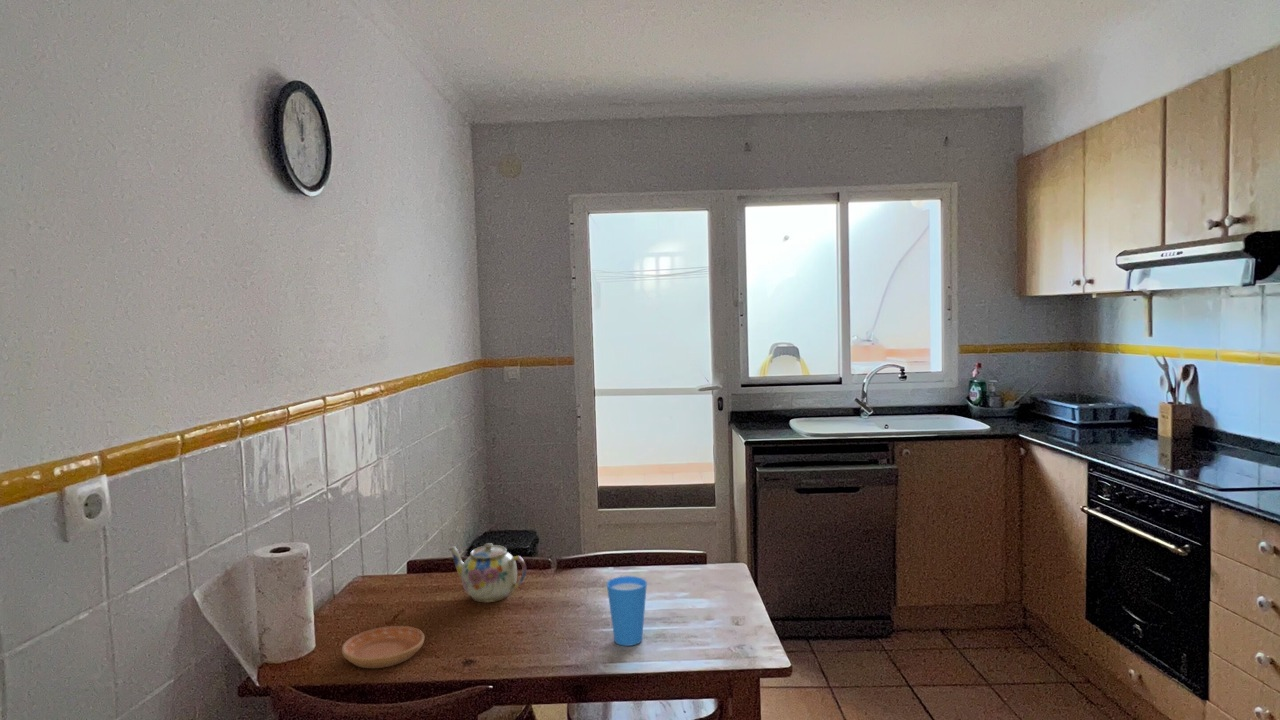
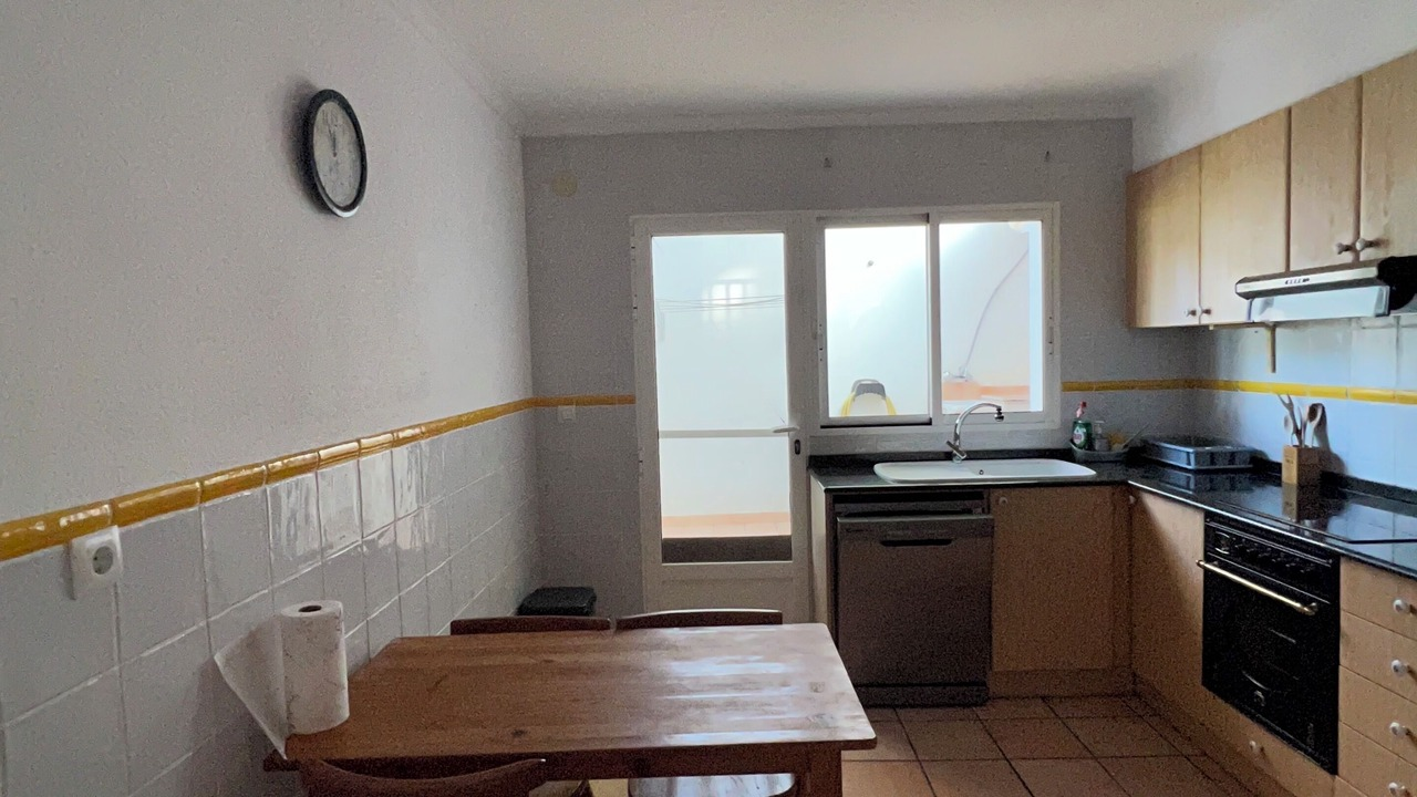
- cup [606,575,648,647]
- teapot [447,542,527,603]
- saucer [341,625,425,669]
